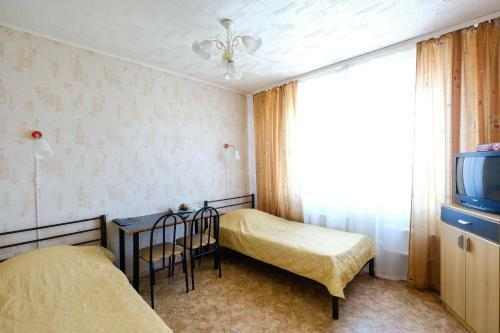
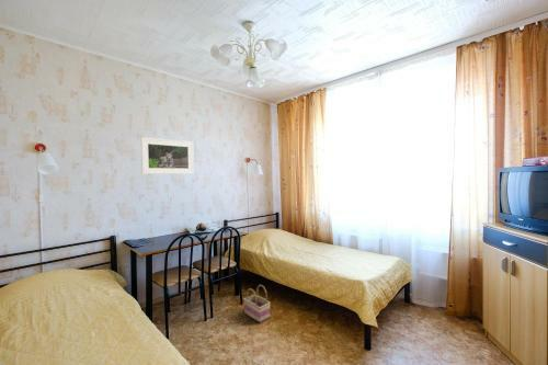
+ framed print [140,136,195,175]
+ basket [243,284,272,323]
